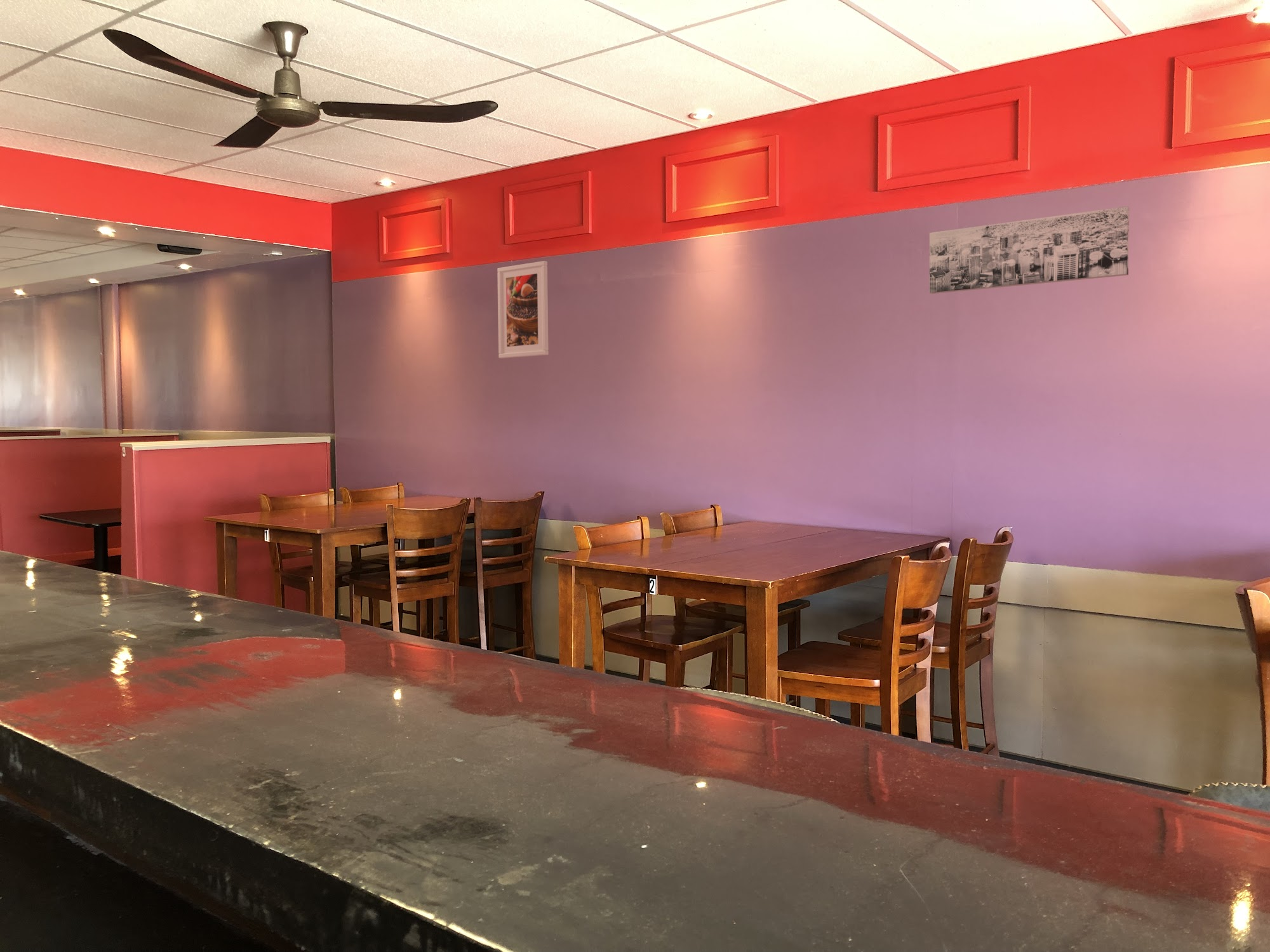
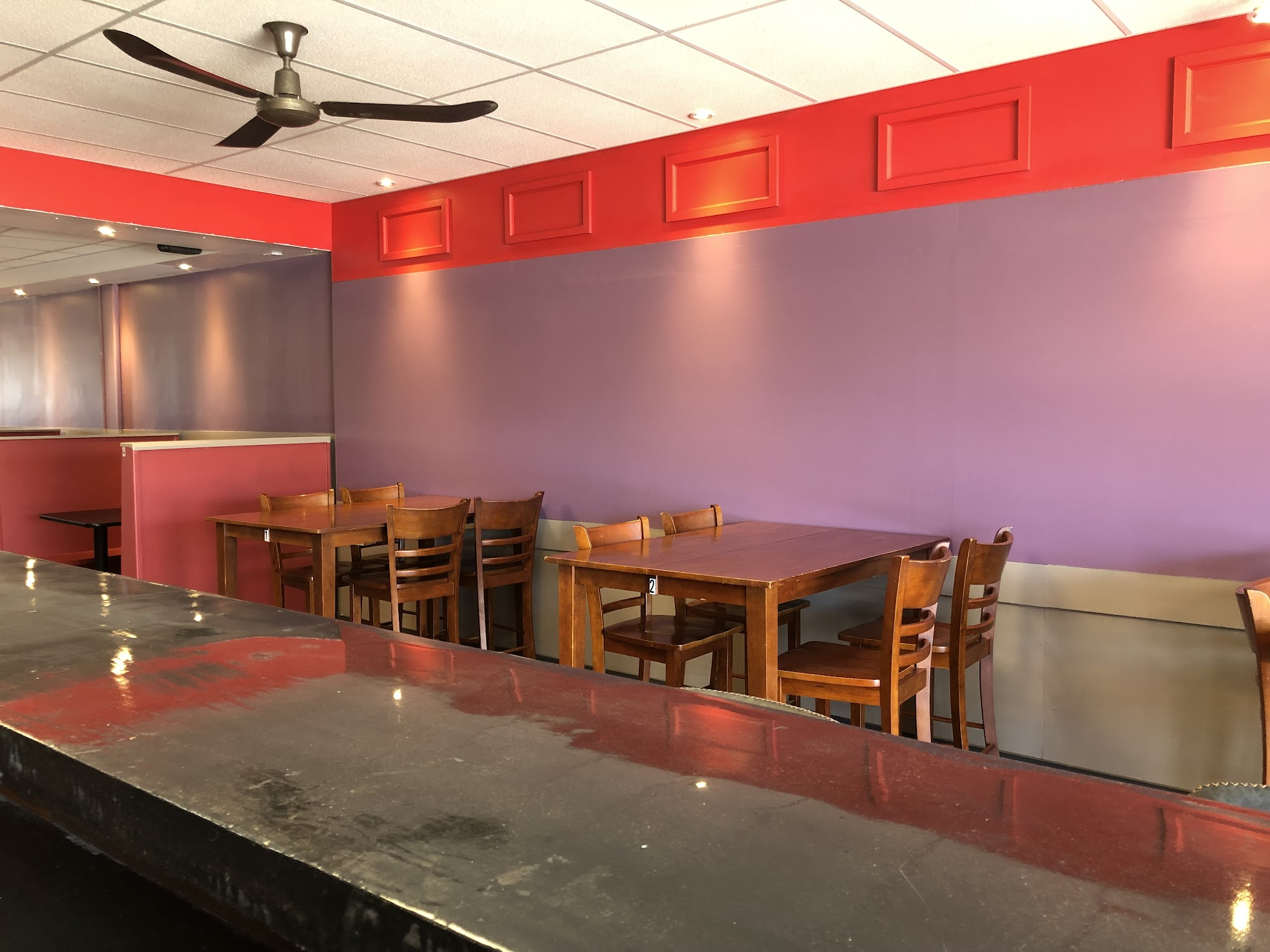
- wall art [929,206,1130,294]
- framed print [497,260,549,359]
